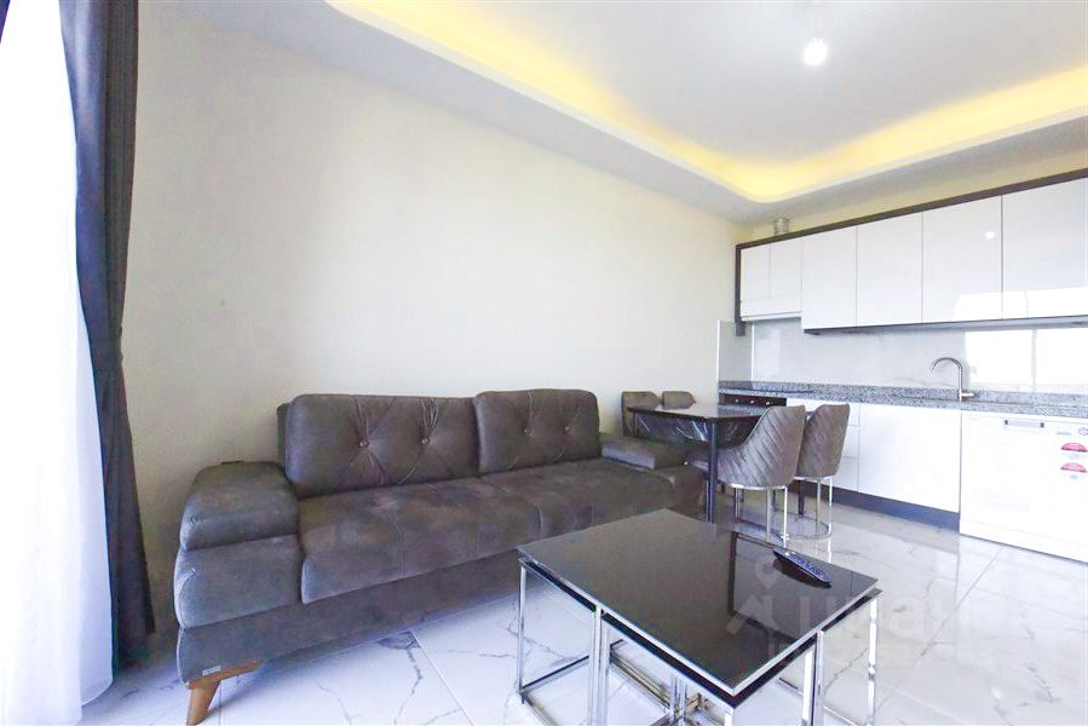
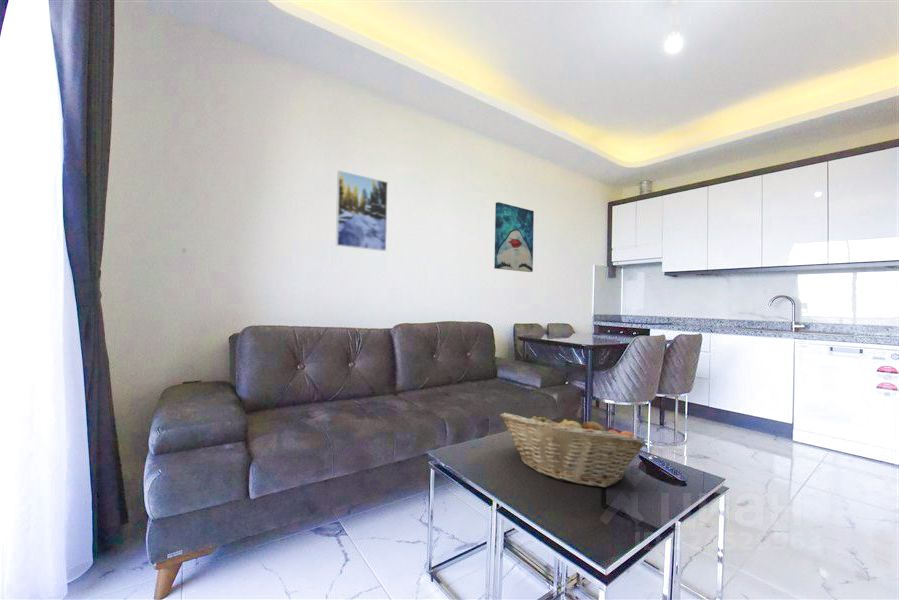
+ fruit basket [499,412,646,488]
+ wall art [493,201,535,273]
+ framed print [335,170,389,252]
